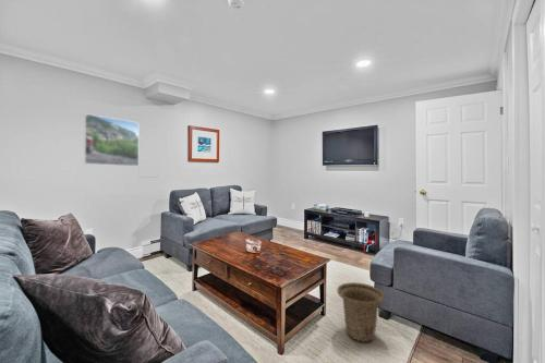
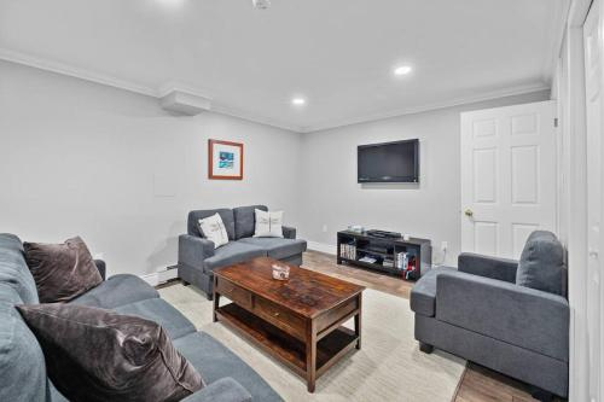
- basket [336,281,386,343]
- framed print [83,112,140,167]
